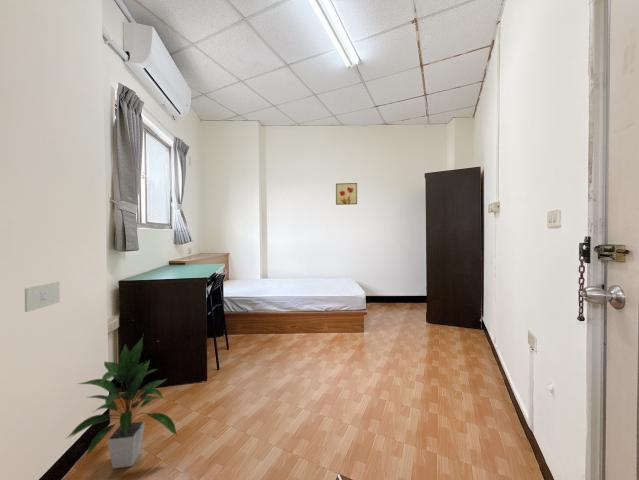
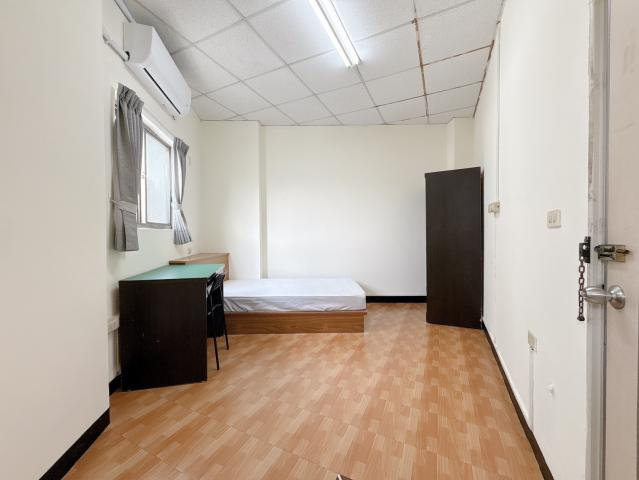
- wall art [335,182,358,206]
- light switch [24,281,61,313]
- indoor plant [66,336,178,469]
